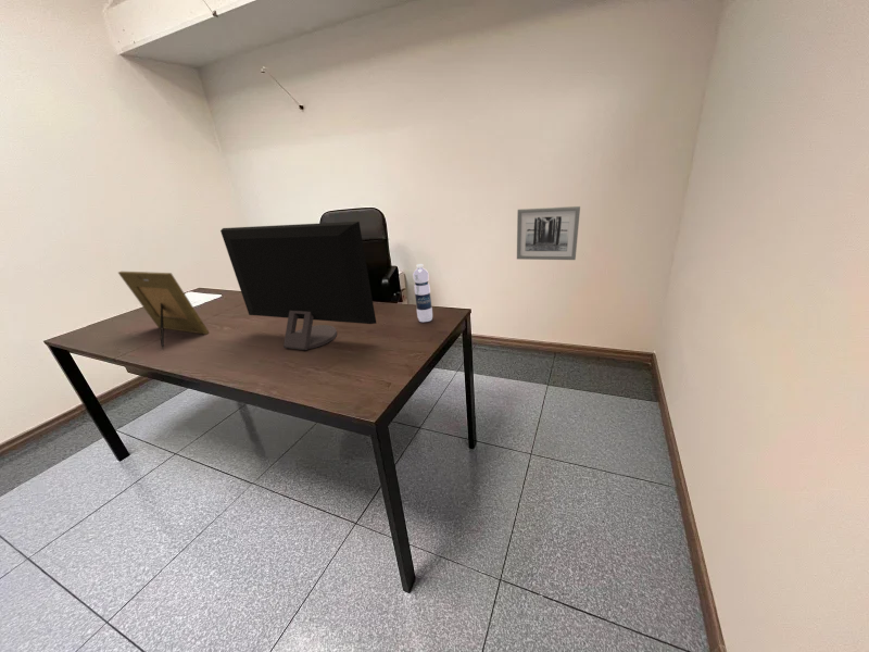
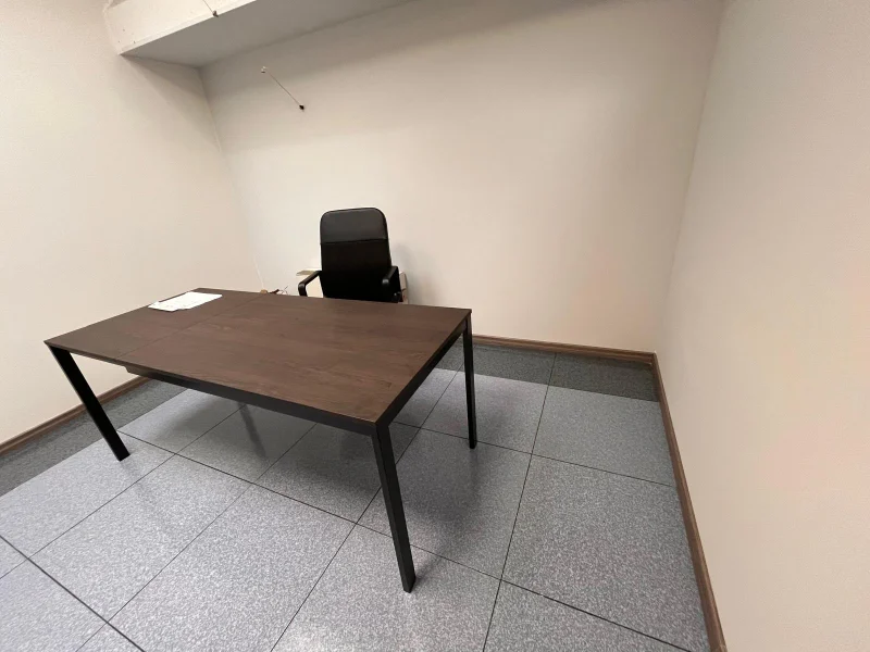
- water bottle [412,263,433,323]
- picture frame [117,271,210,350]
- wall art [516,205,581,261]
- computer monitor [219,221,377,351]
